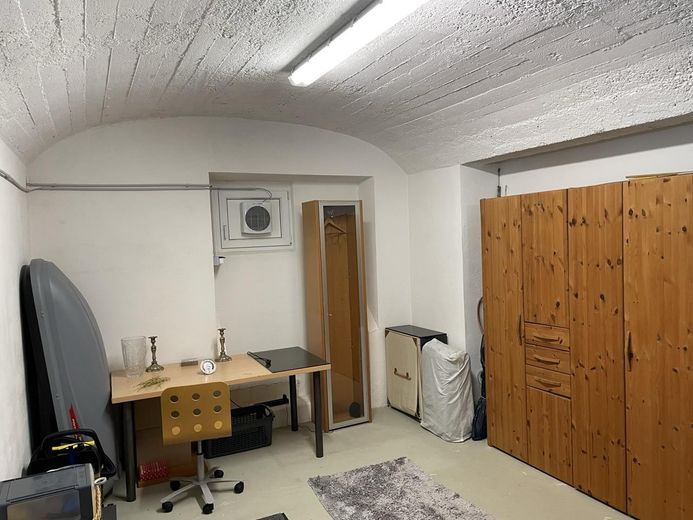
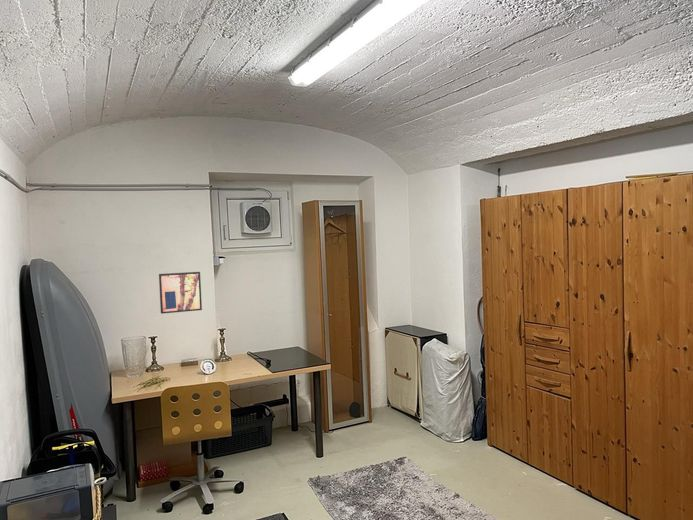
+ wall art [158,271,203,315]
